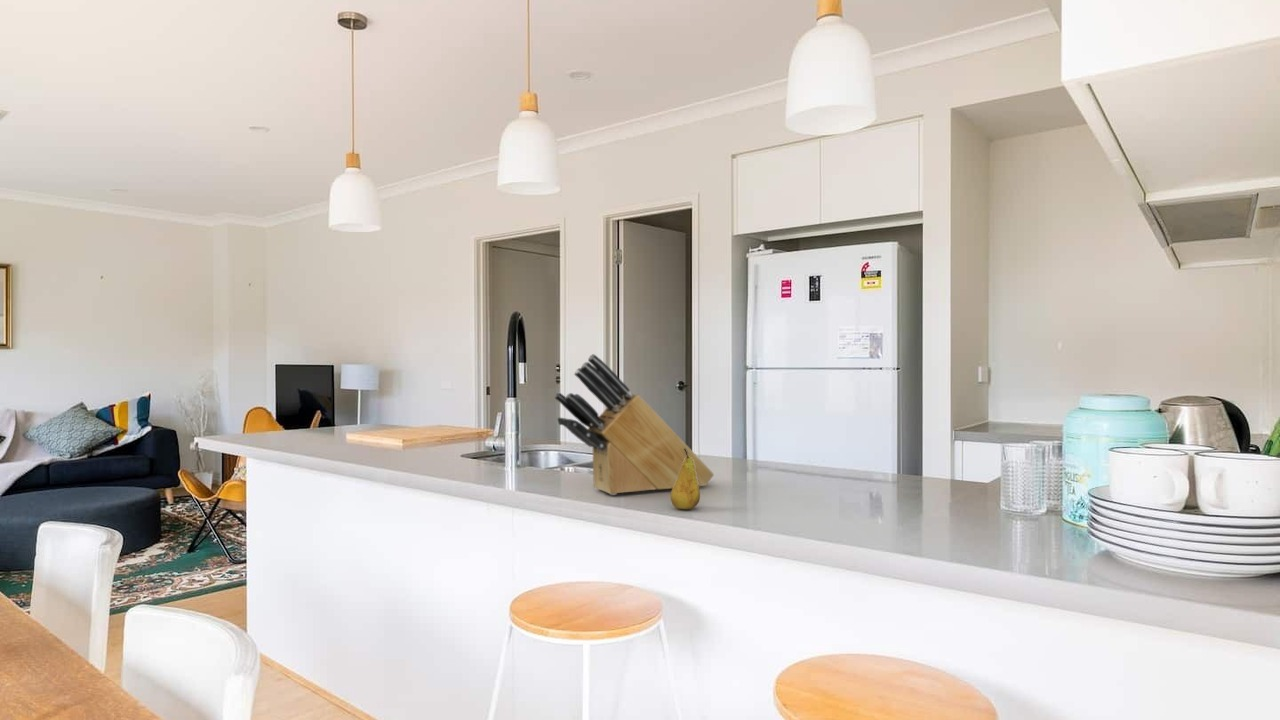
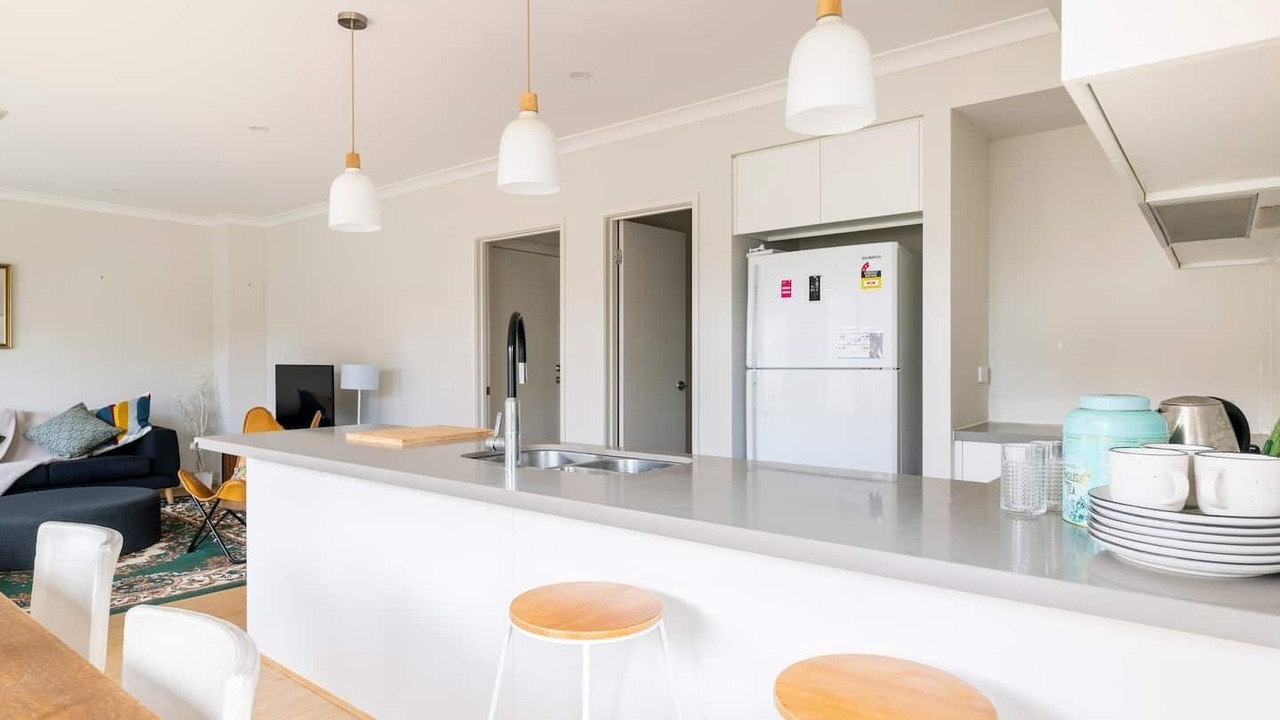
- knife block [554,353,715,496]
- fruit [670,448,701,510]
